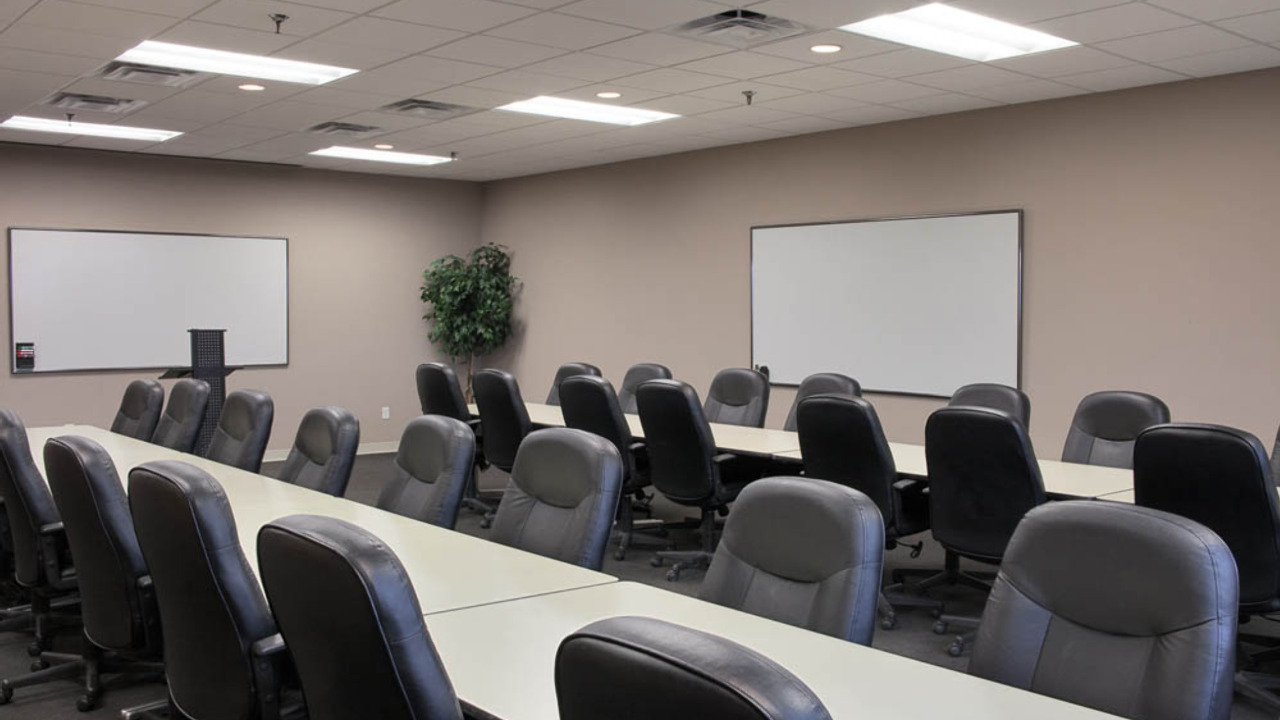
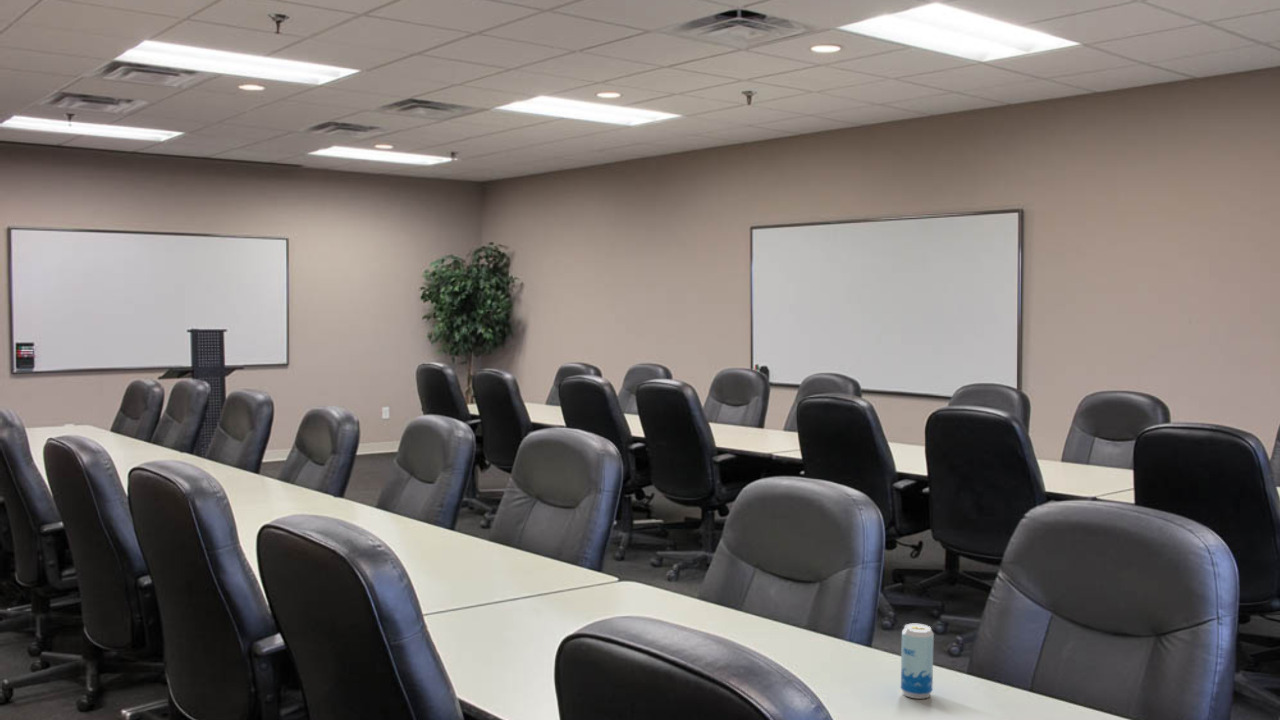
+ beverage can [900,623,935,700]
